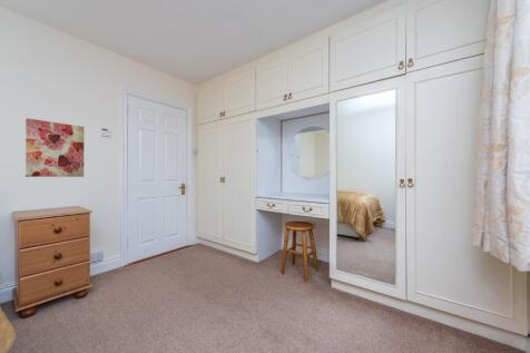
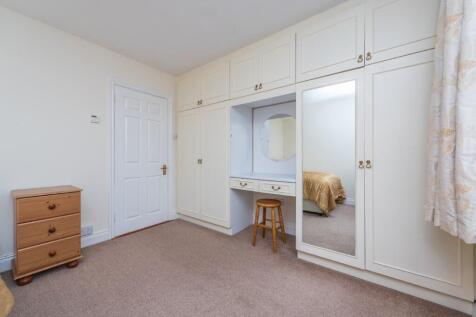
- wall art [24,117,85,178]
